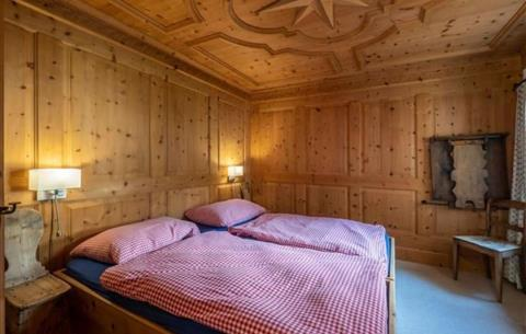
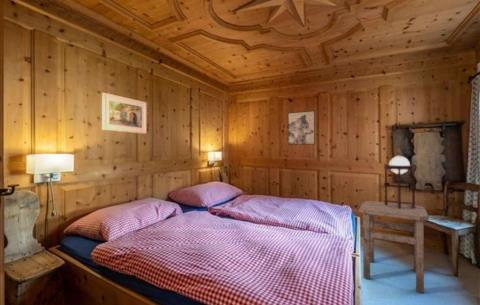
+ table lamp [383,154,417,209]
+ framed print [101,92,148,135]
+ wall art [287,110,316,146]
+ side table [358,200,430,294]
